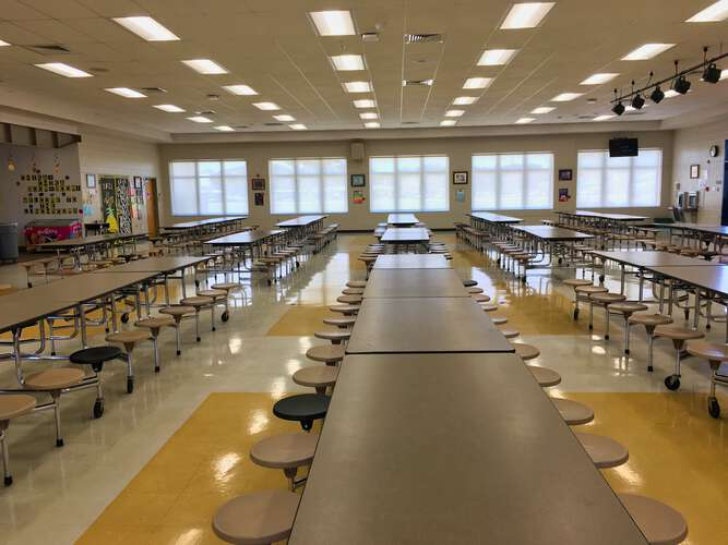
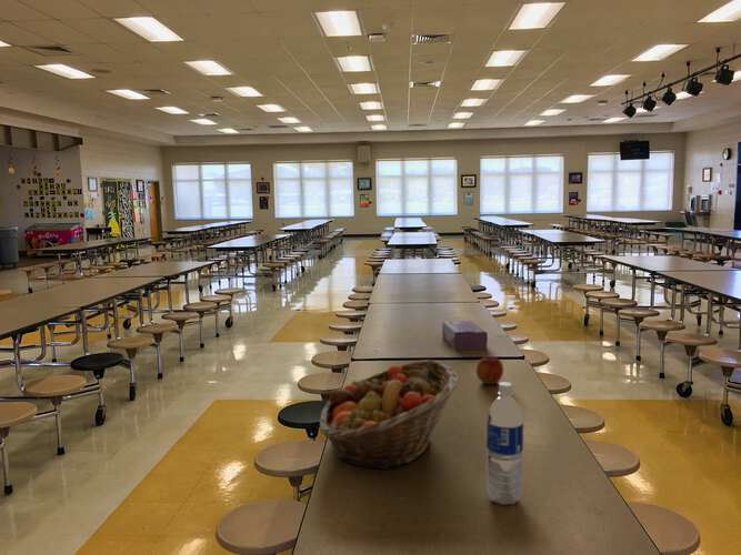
+ tissue box [441,320,489,351]
+ fruit basket [319,359,460,471]
+ apple [475,355,504,385]
+ water bottle [485,381,524,506]
